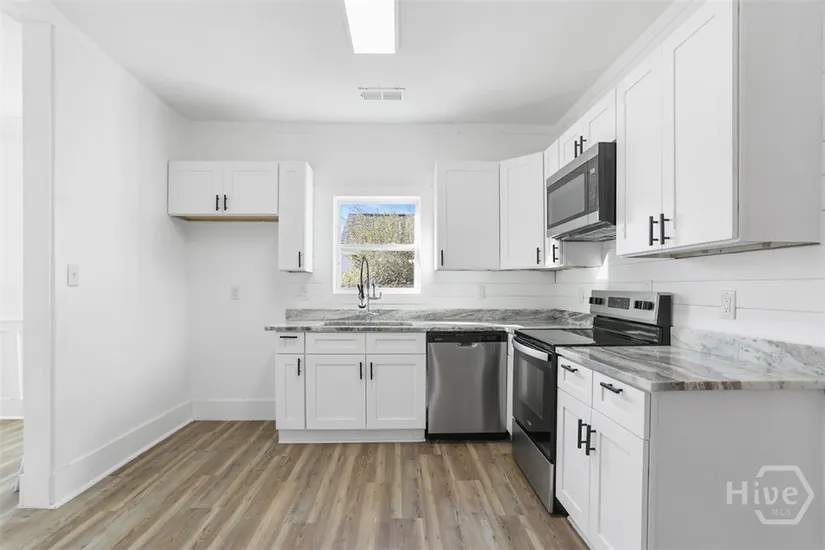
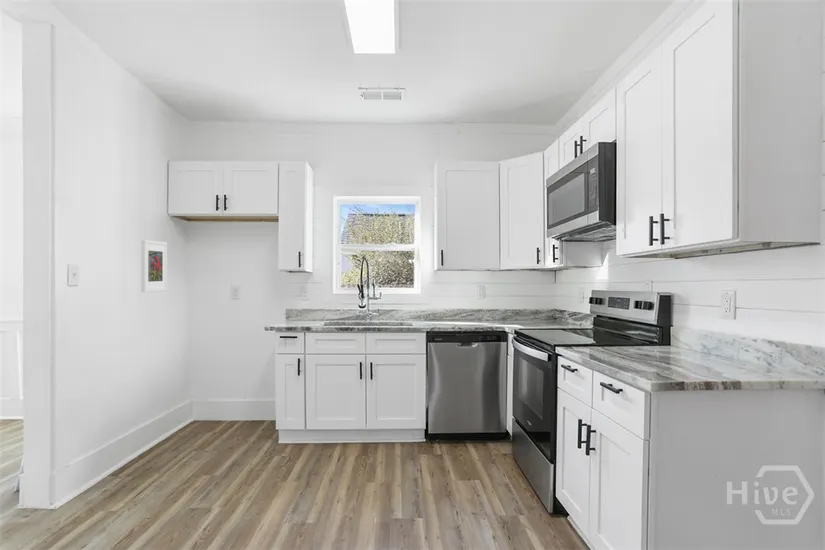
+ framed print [140,239,168,293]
